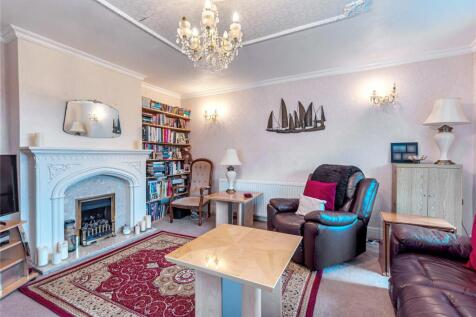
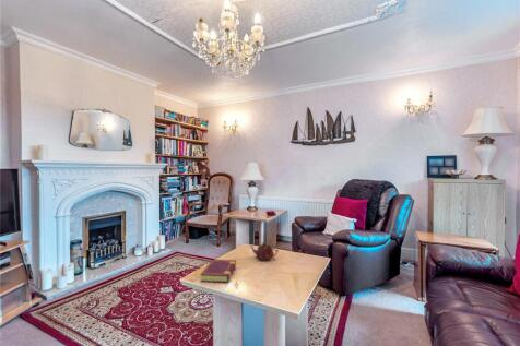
+ teapot [249,241,280,261]
+ book [200,259,237,284]
